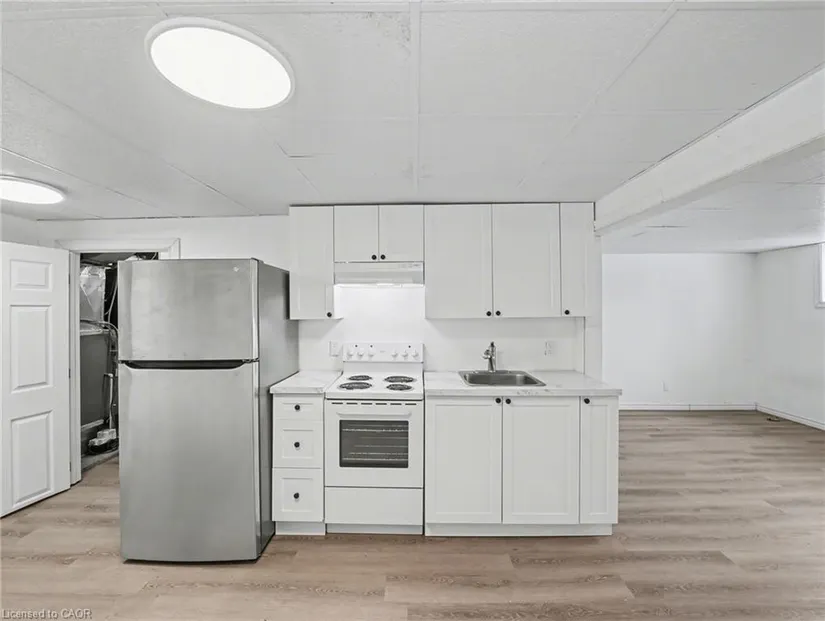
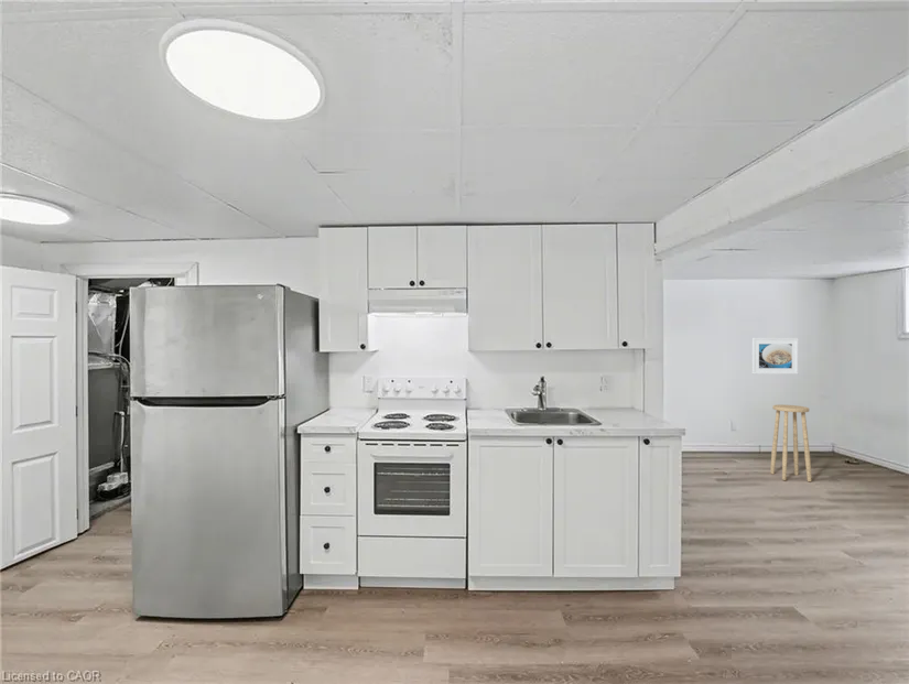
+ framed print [751,337,799,376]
+ stool [769,404,813,482]
